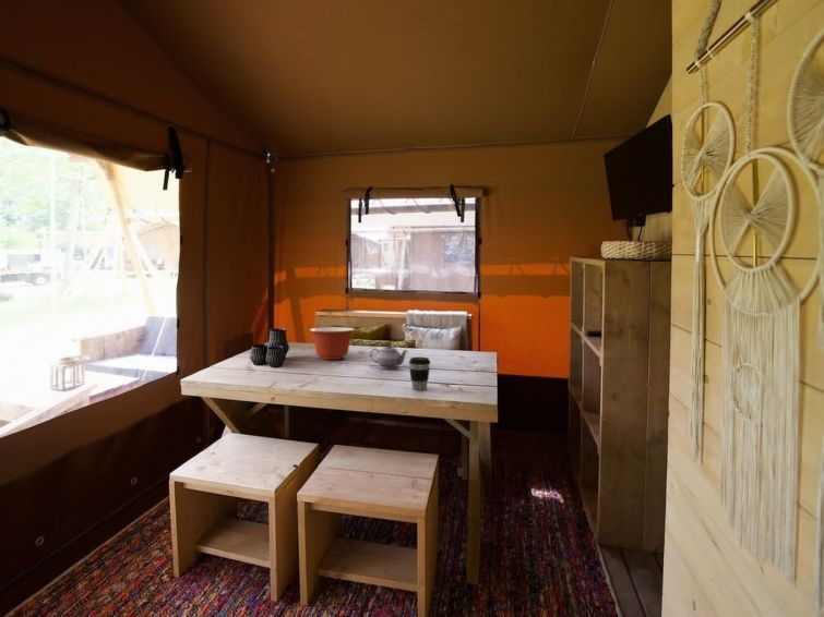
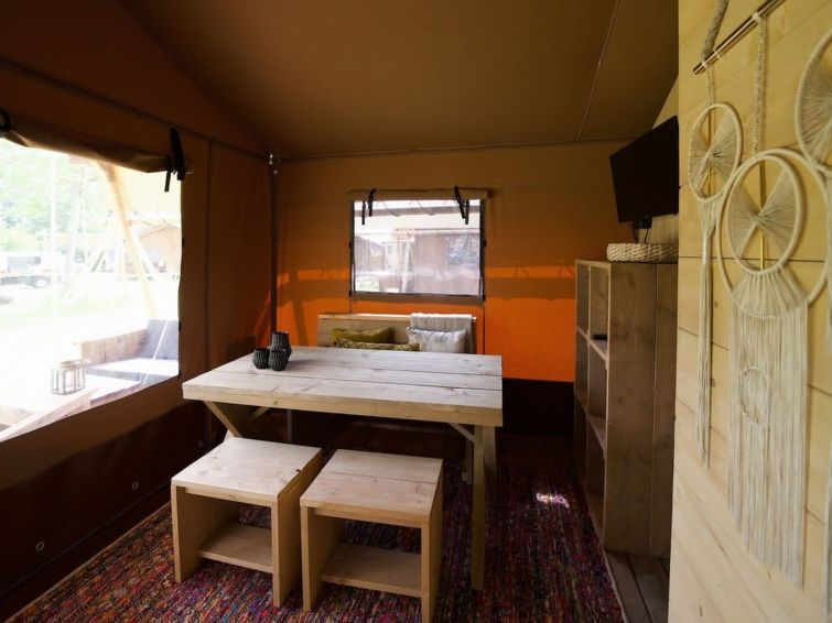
- teapot [369,343,409,370]
- coffee cup [408,356,431,391]
- mixing bowl [308,326,356,361]
